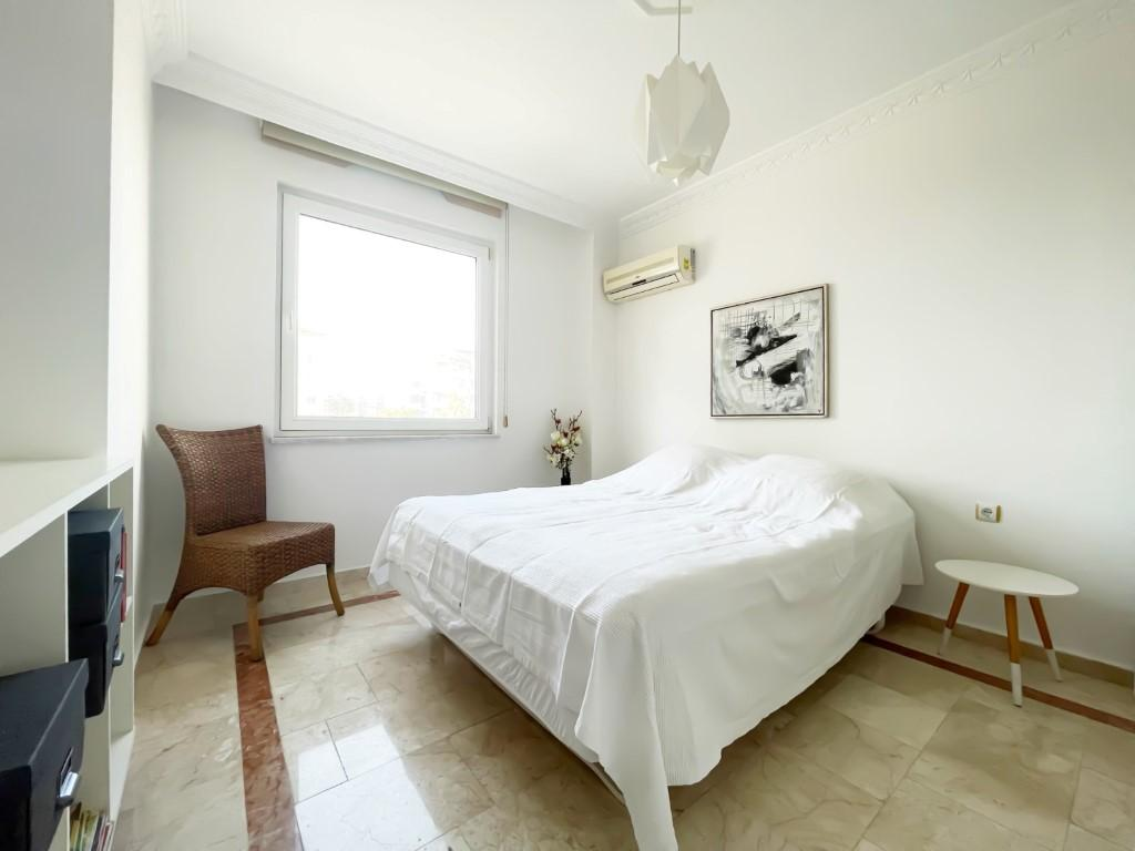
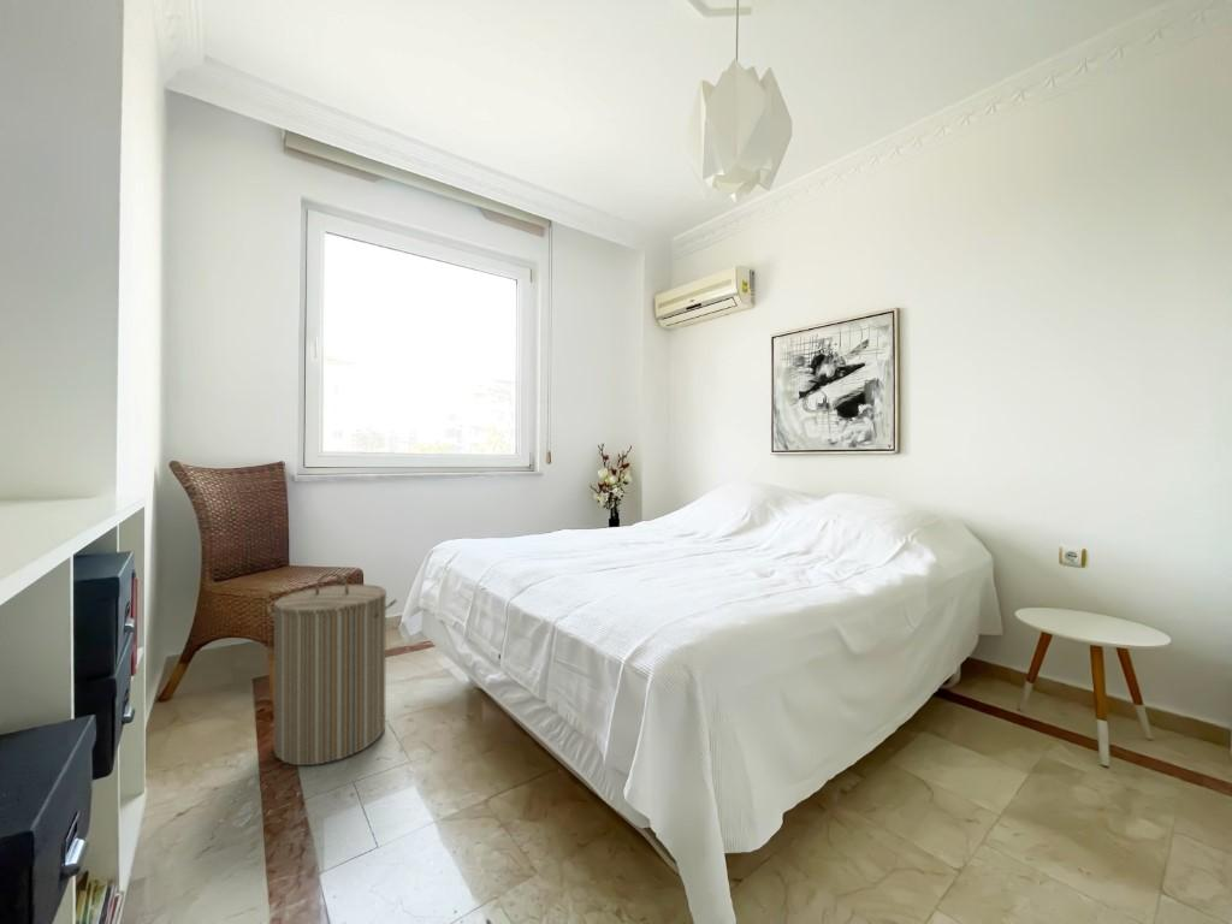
+ laundry hamper [266,571,398,766]
